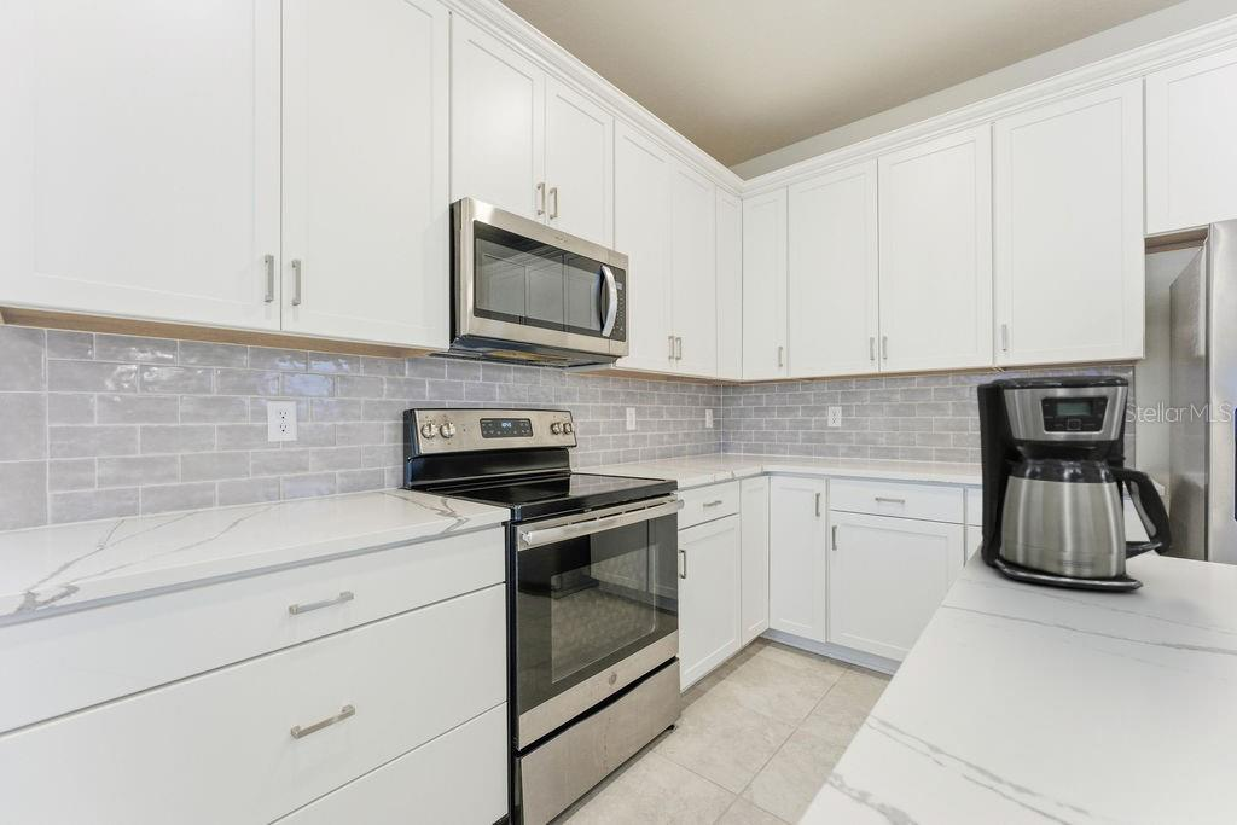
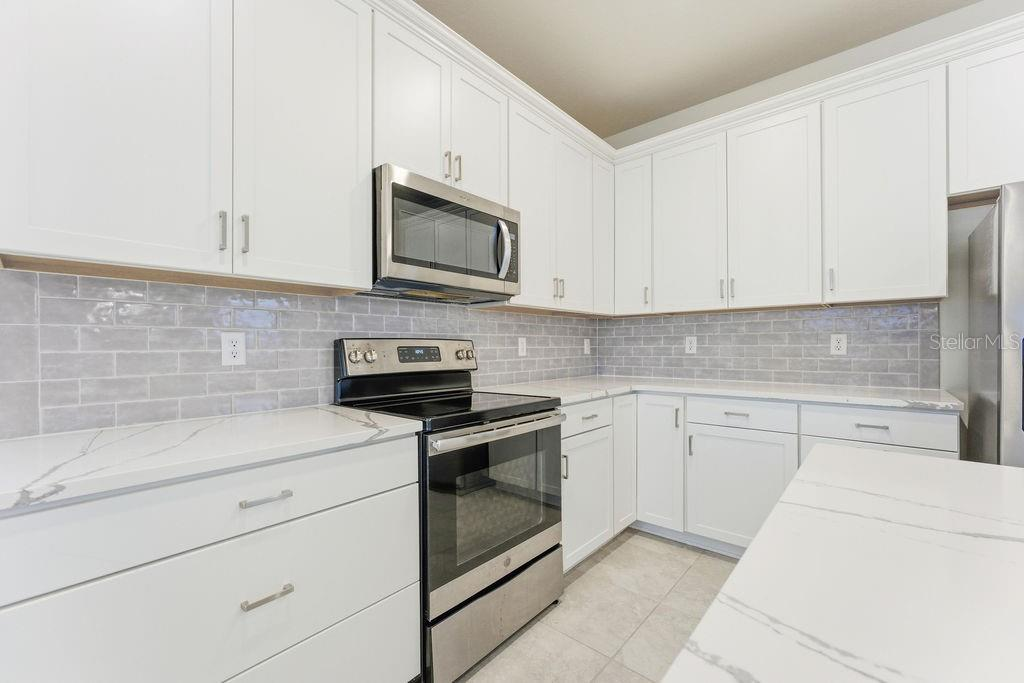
- coffee maker [976,374,1174,592]
